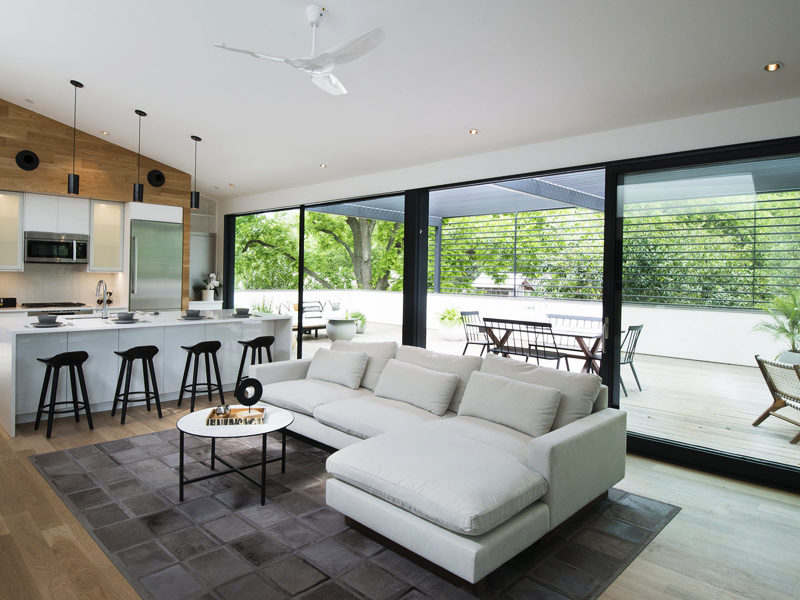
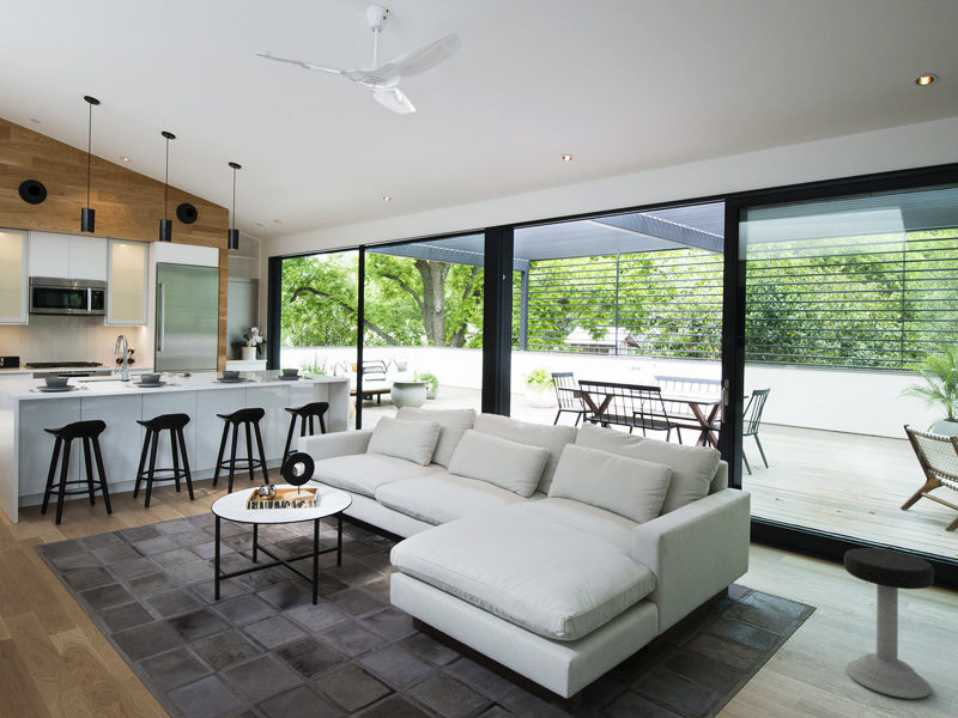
+ stool [843,547,935,700]
